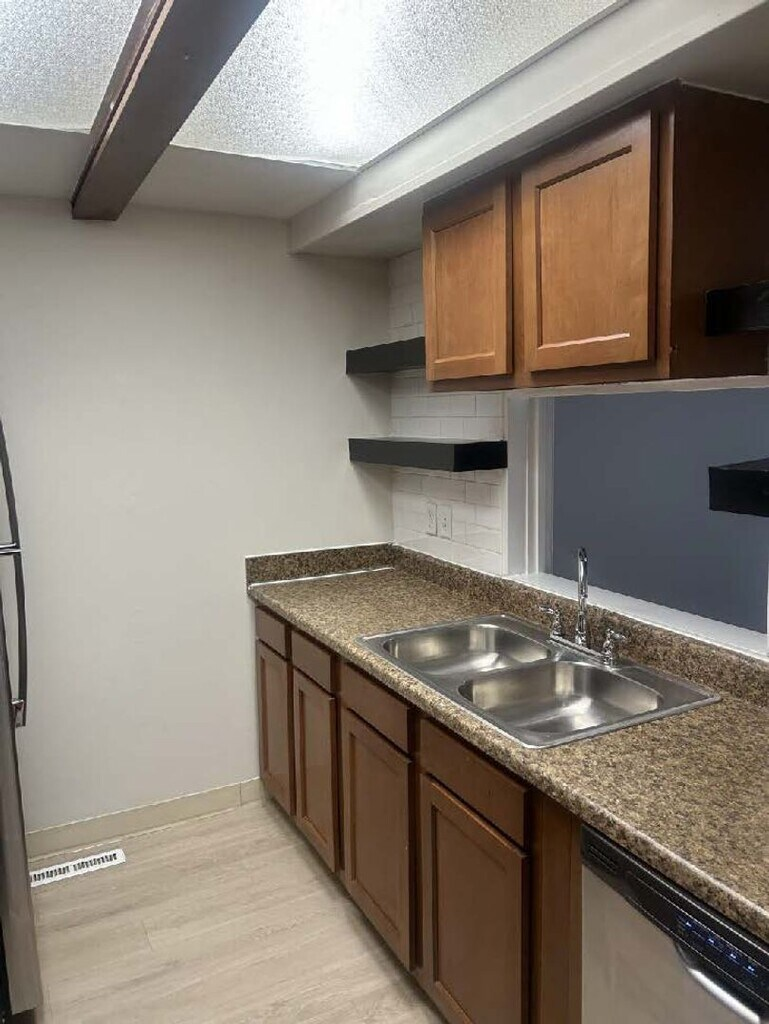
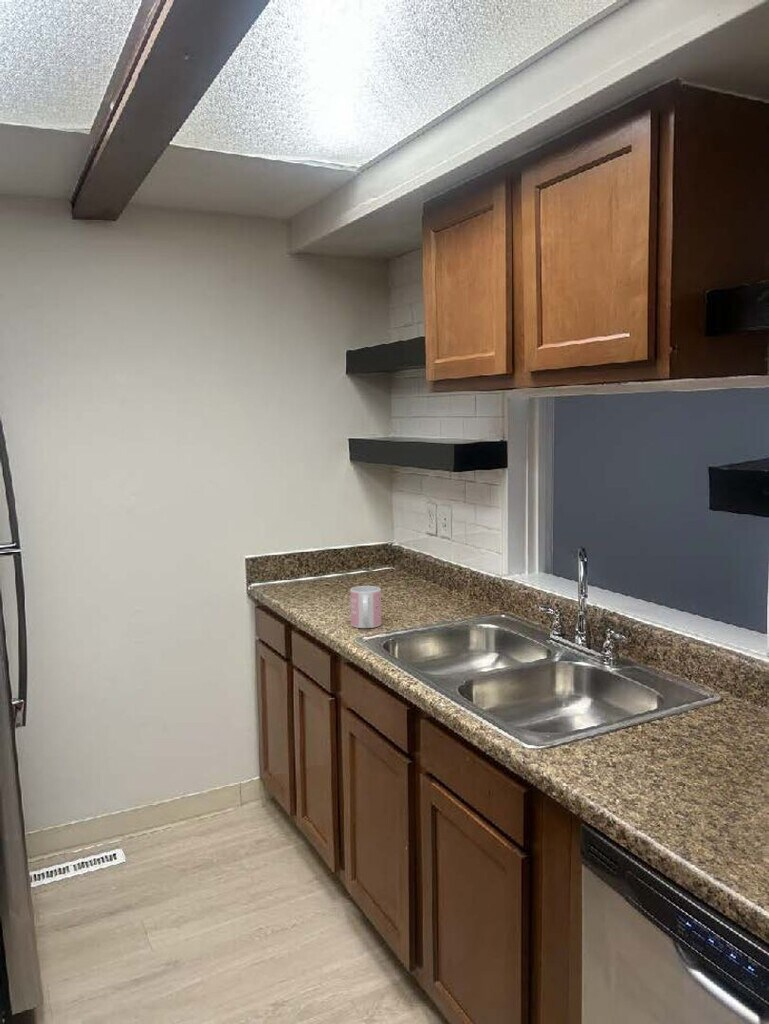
+ mug [349,585,382,629]
